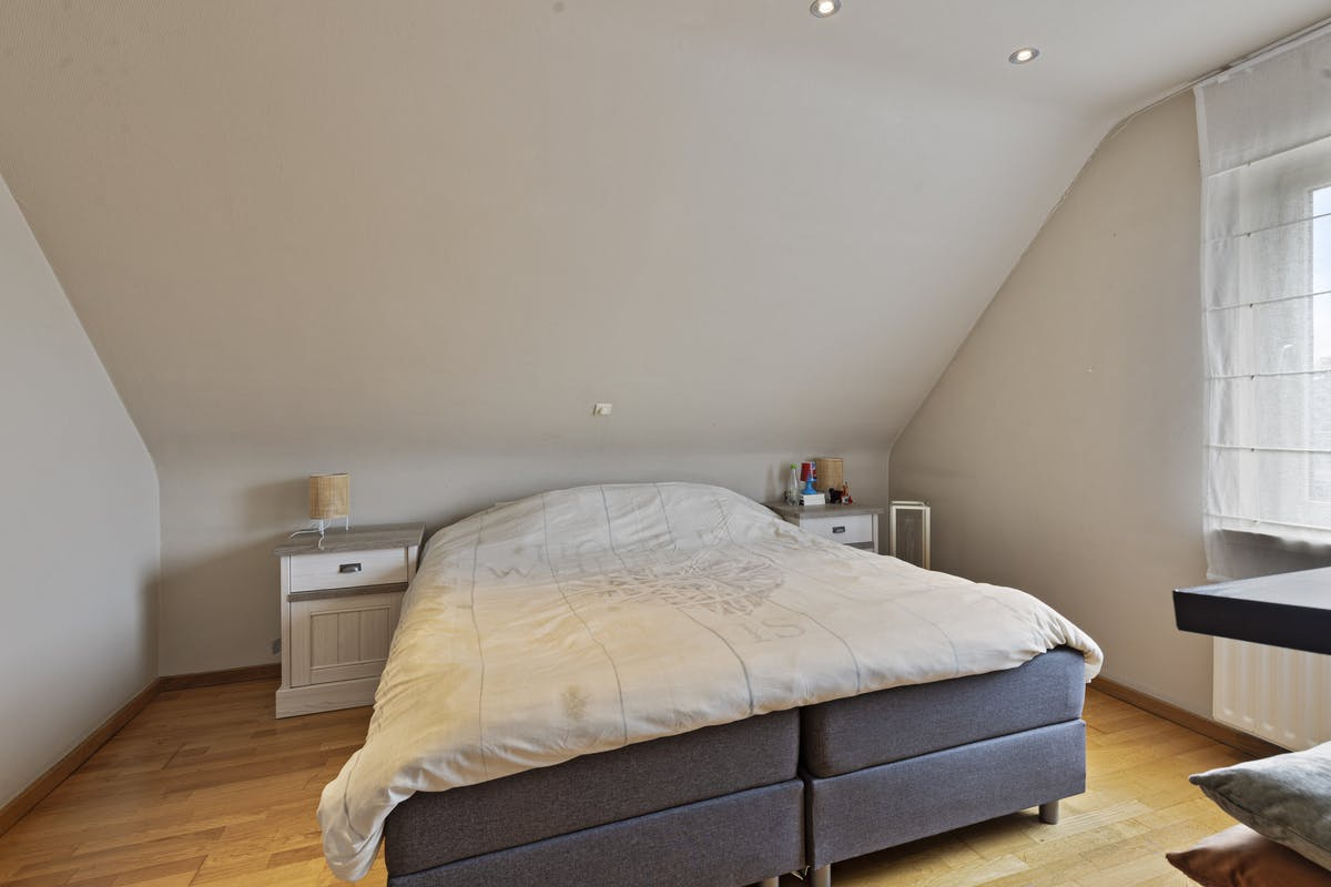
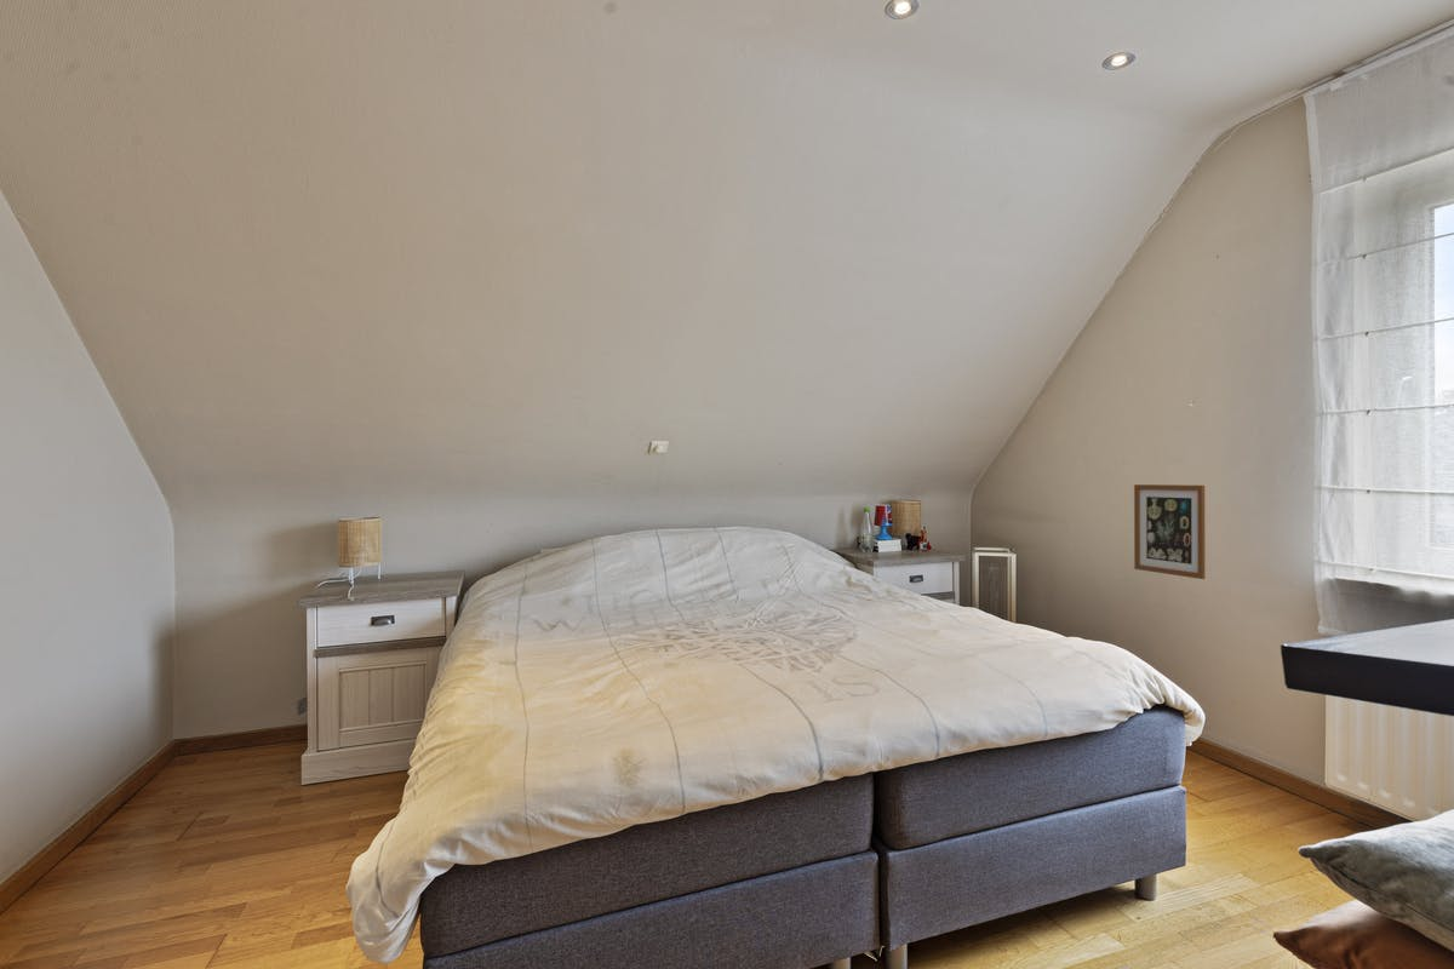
+ wall art [1133,483,1206,580]
